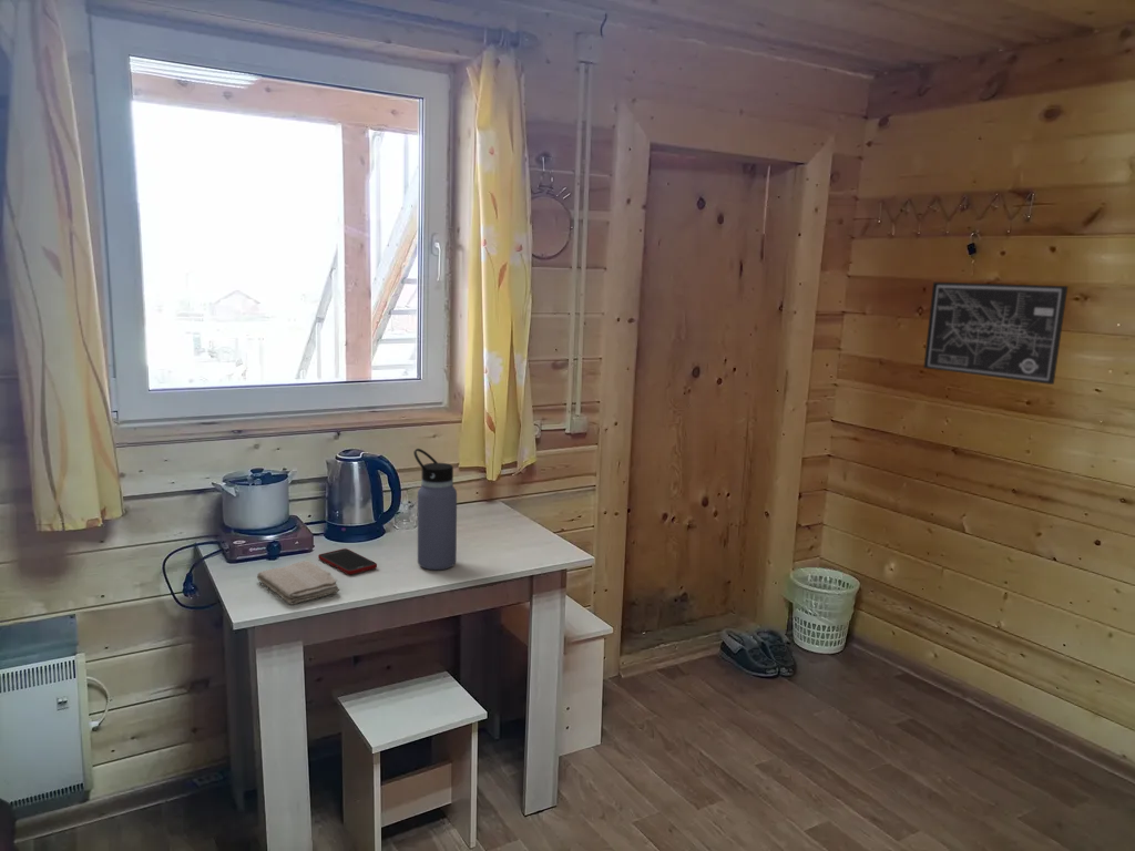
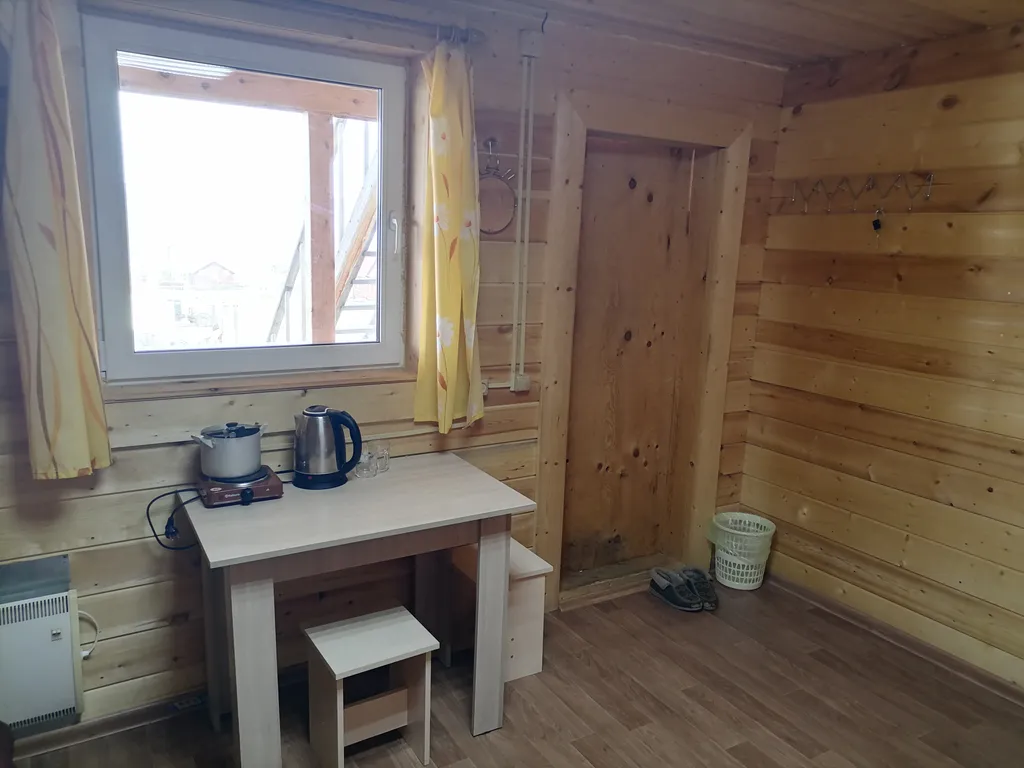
- wall art [922,280,1068,386]
- water bottle [412,448,458,571]
- washcloth [256,560,340,605]
- cell phone [317,547,378,575]
